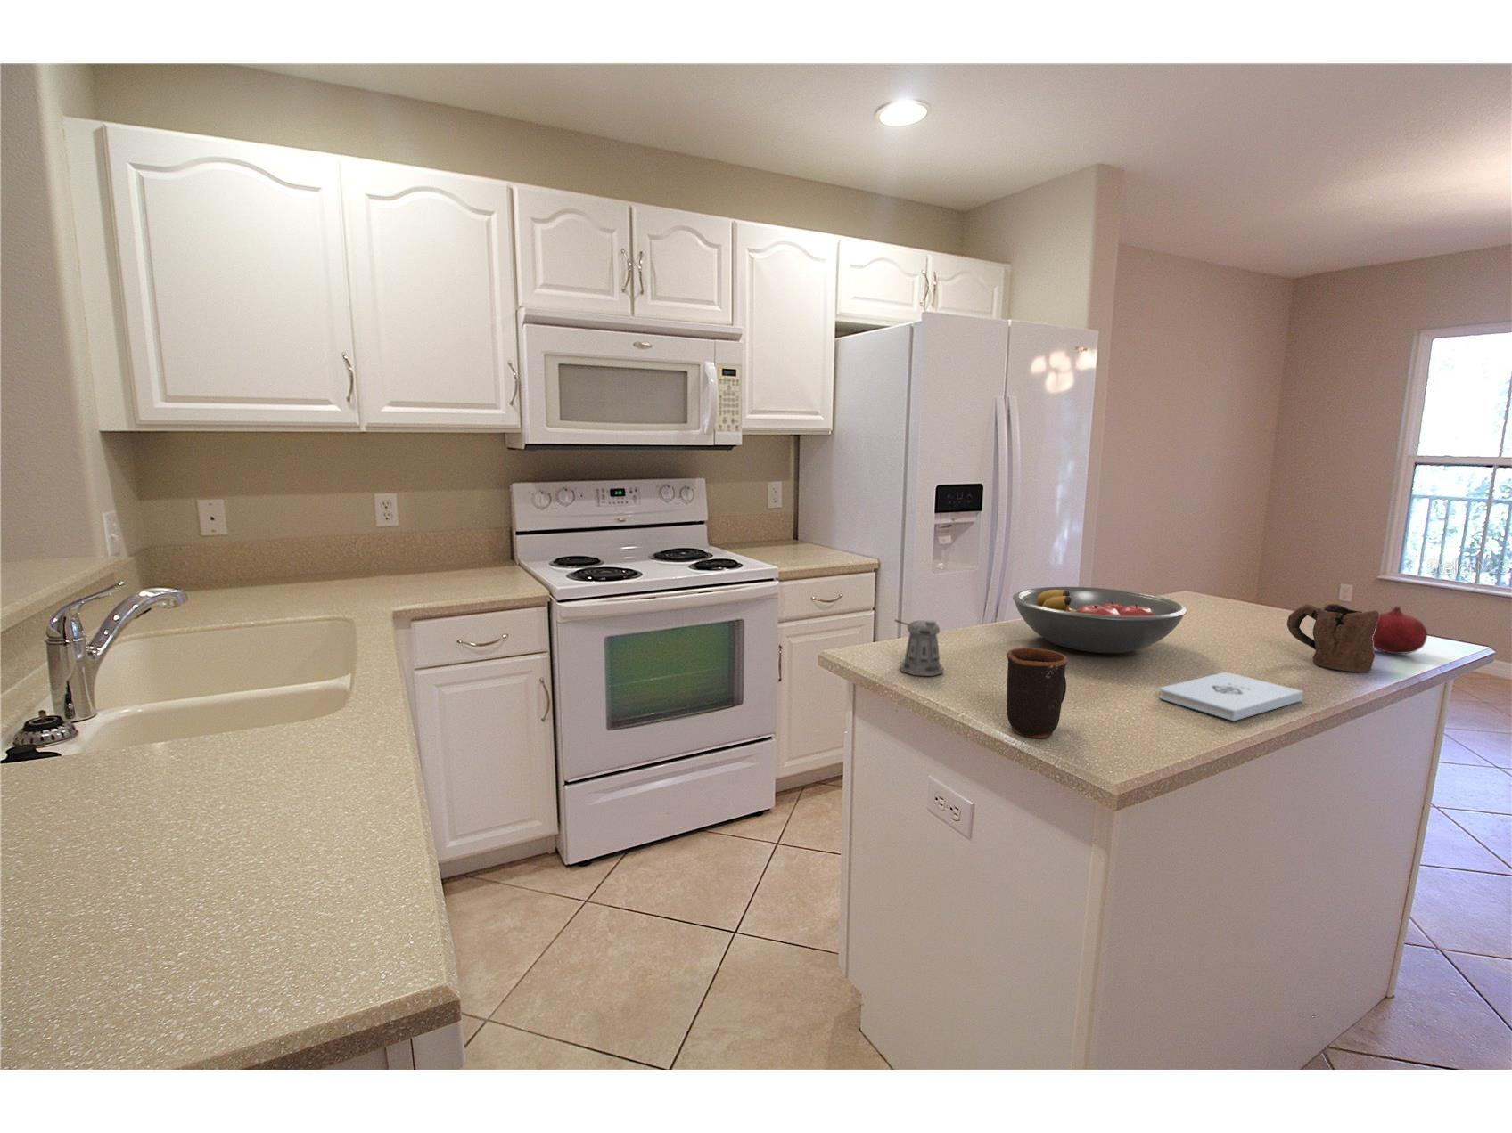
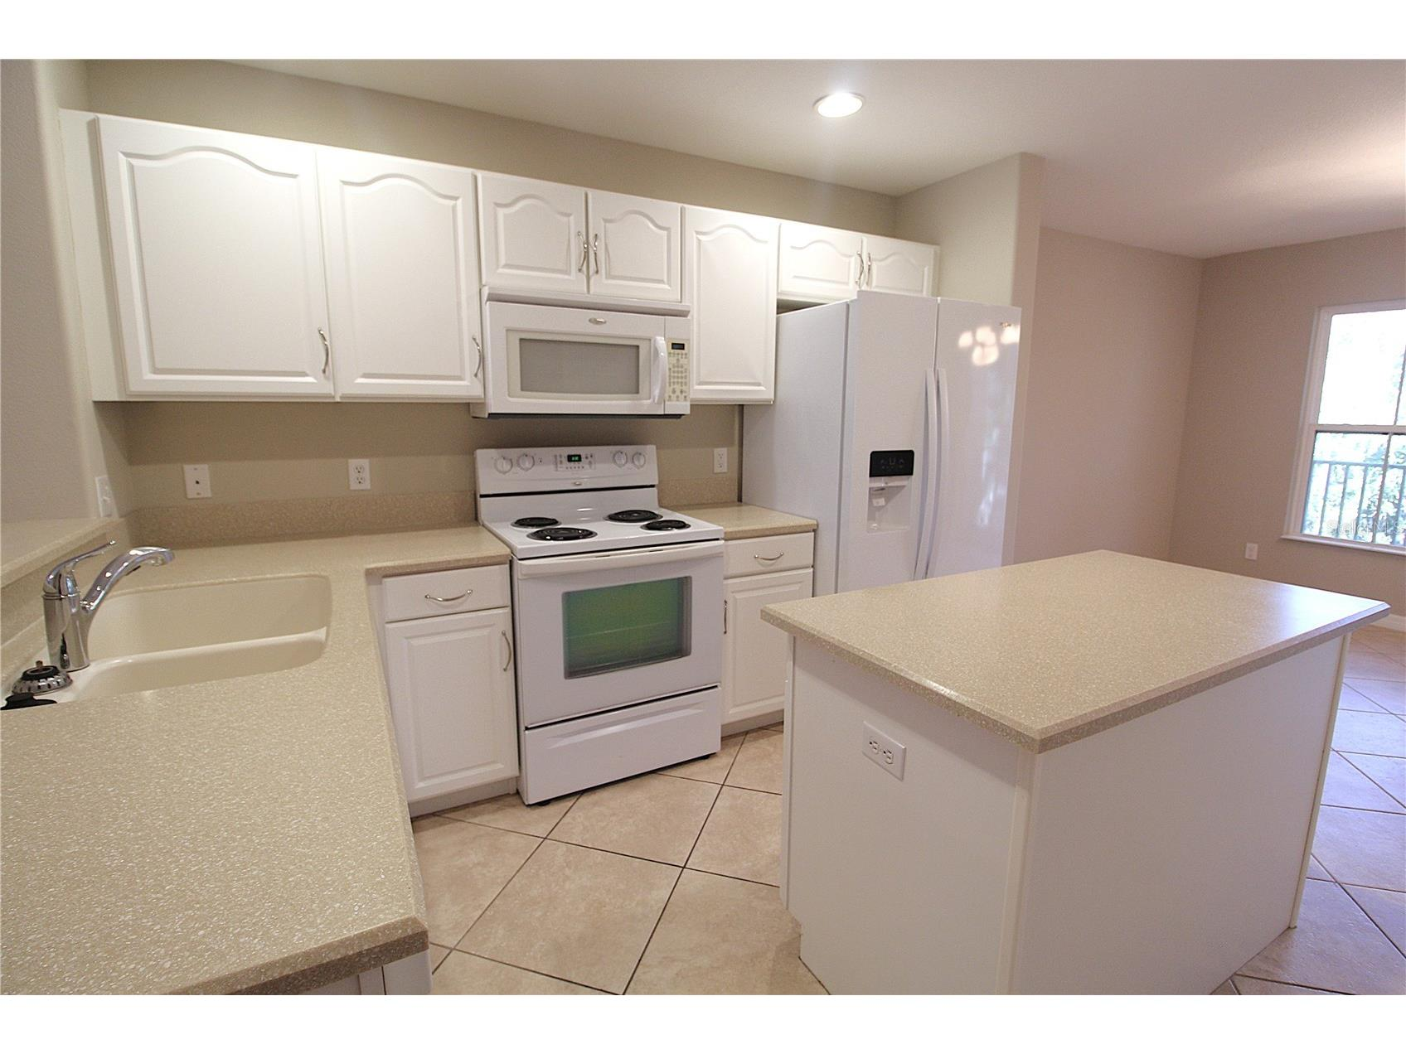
- fruit bowl [1012,586,1187,653]
- fruit [1372,605,1429,655]
- mug [1006,646,1069,738]
- notepad [1158,671,1305,721]
- pepper shaker [894,618,944,677]
- mug [1287,603,1380,672]
